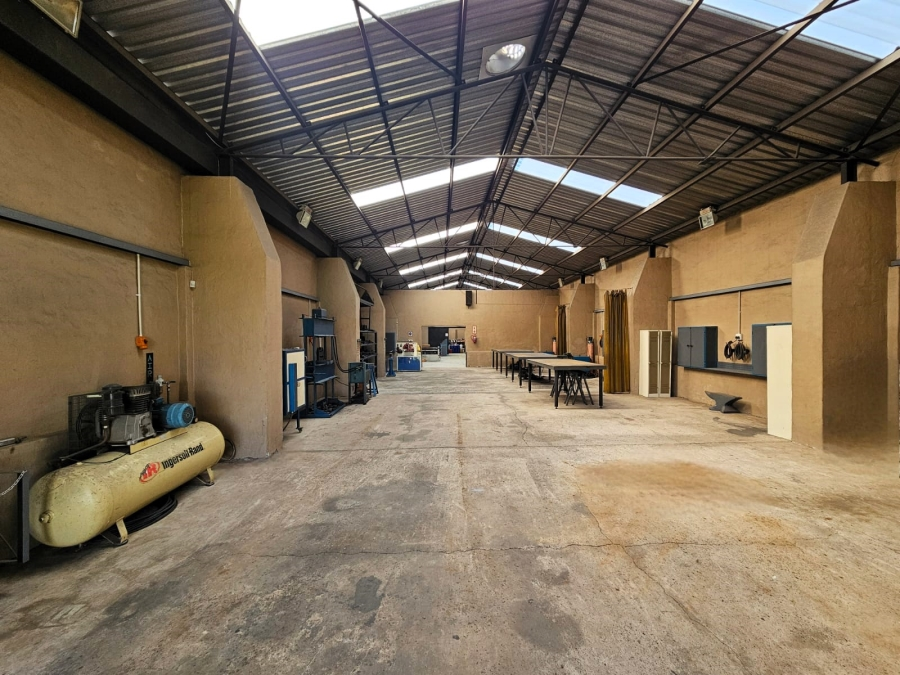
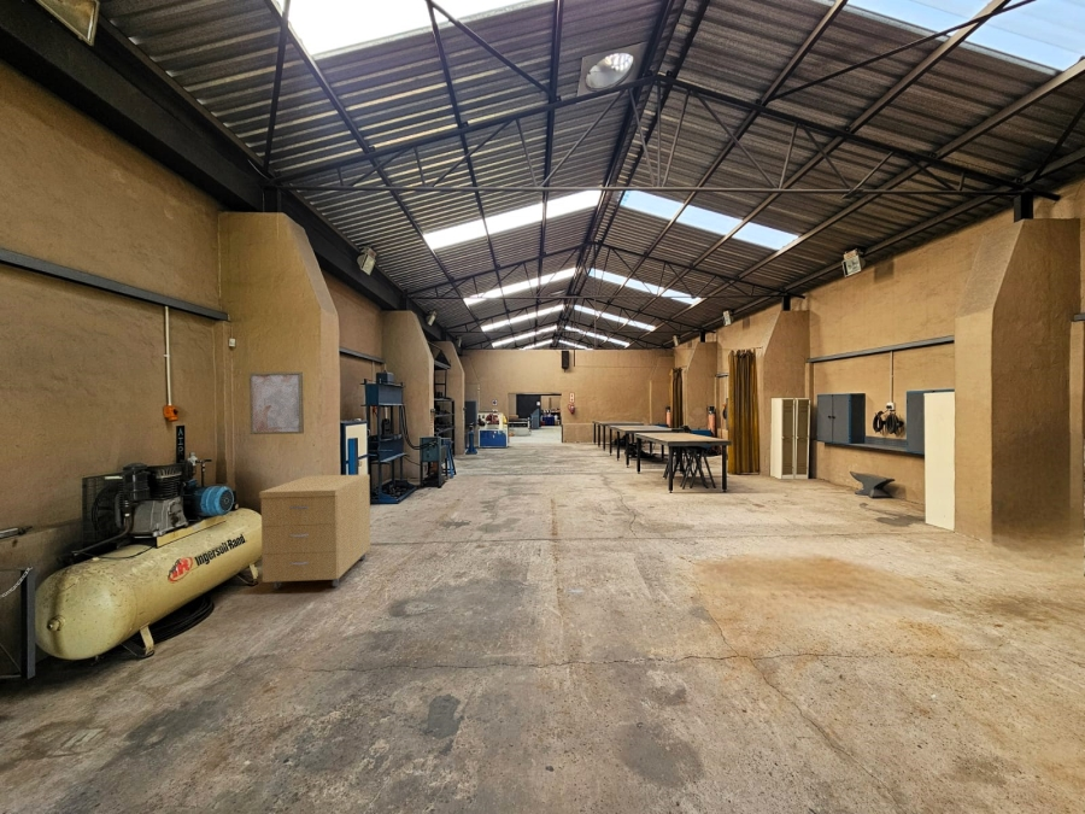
+ storage cabinet [258,474,371,590]
+ wall art [248,371,305,435]
